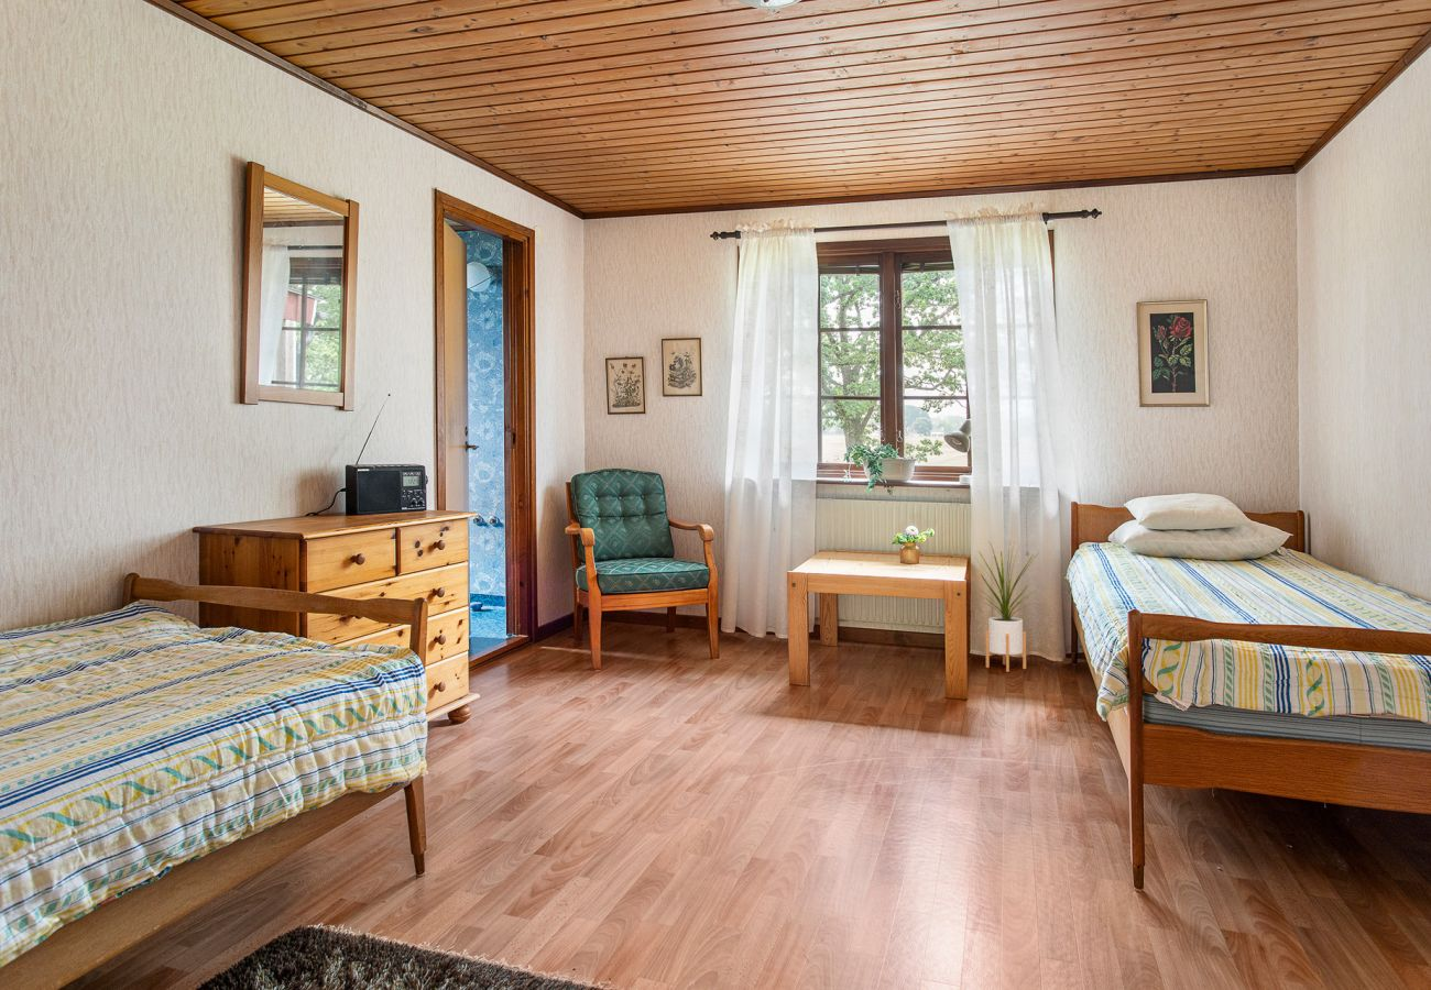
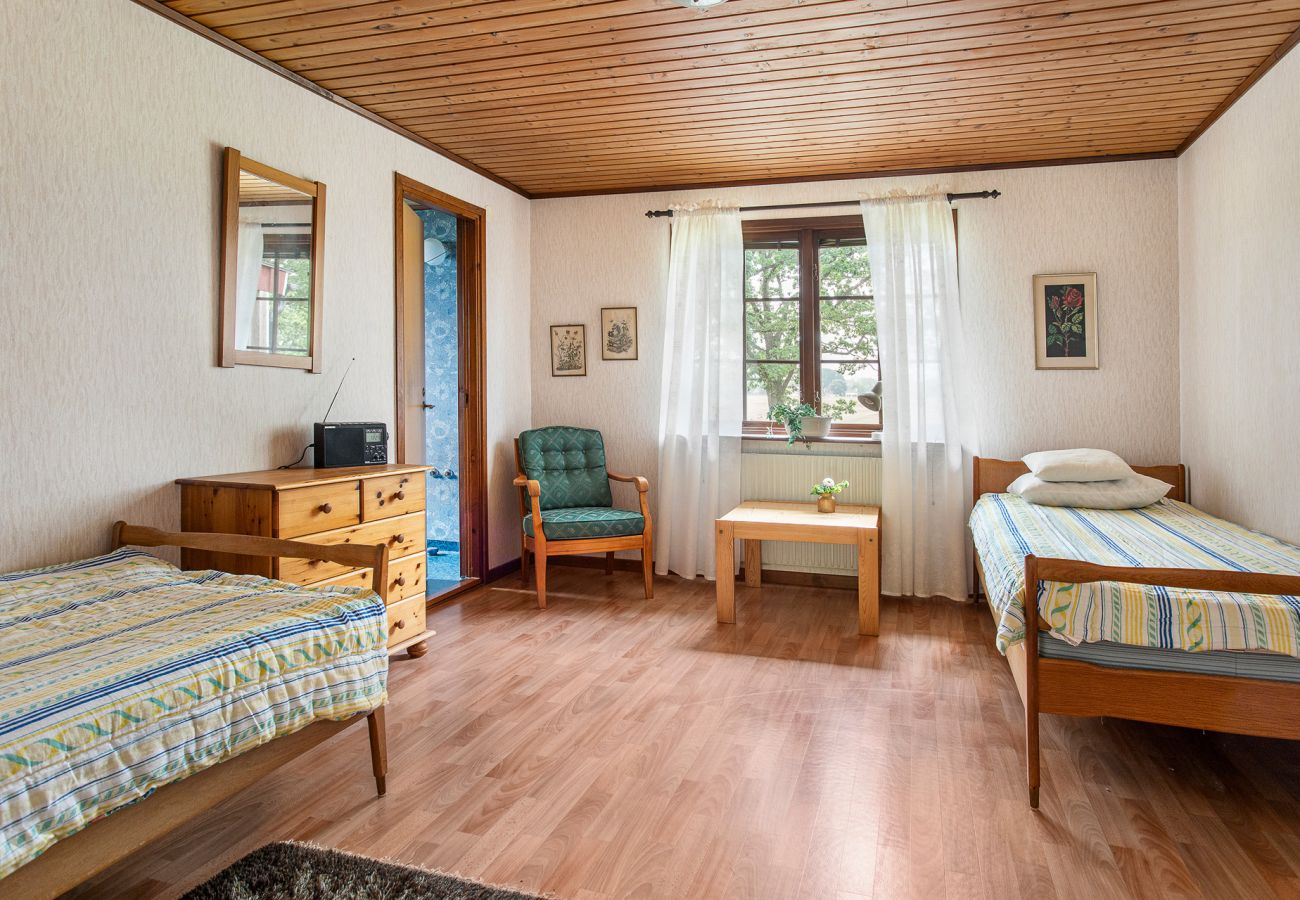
- house plant [972,540,1041,673]
